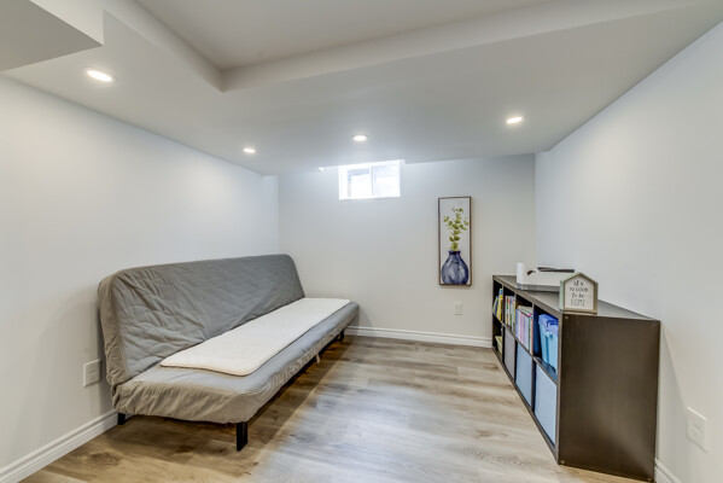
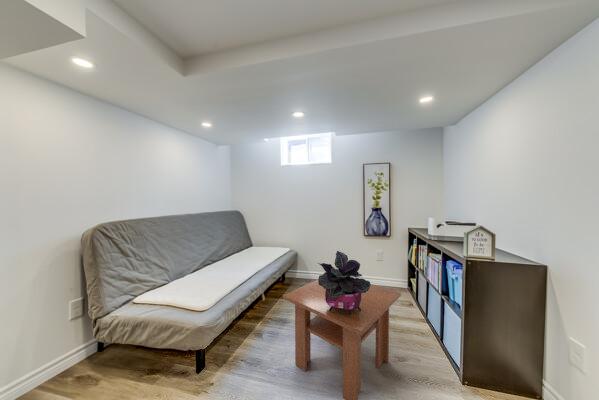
+ potted plant [317,250,371,315]
+ coffee table [282,278,402,400]
